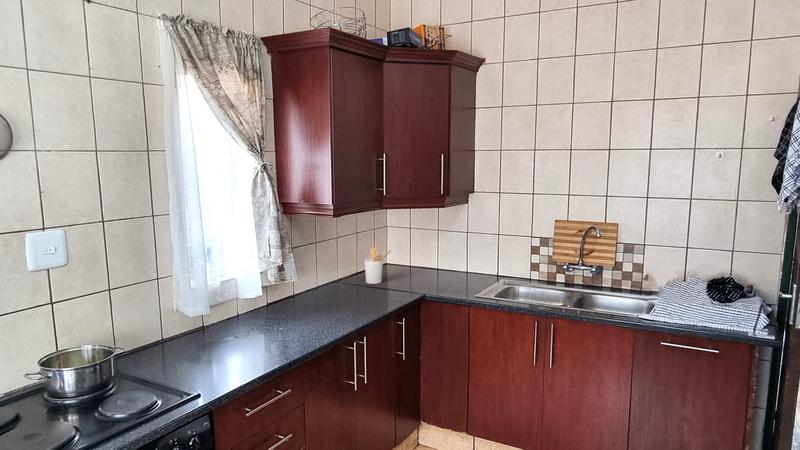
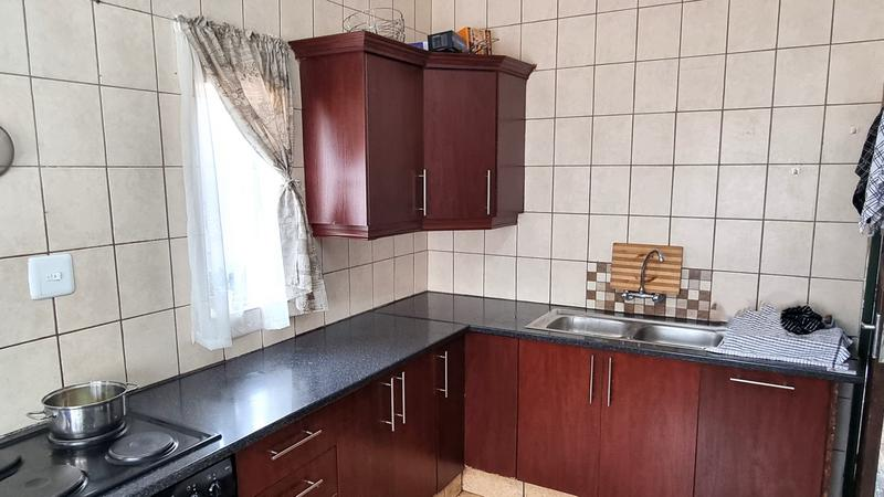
- utensil holder [364,246,392,285]
